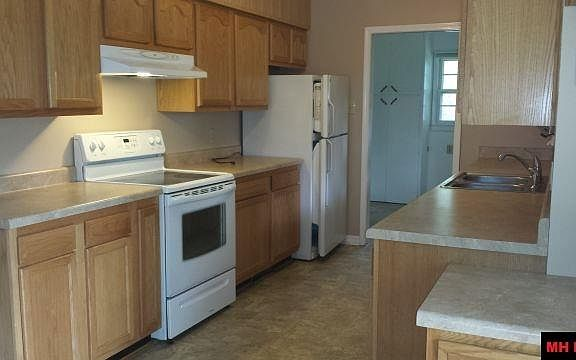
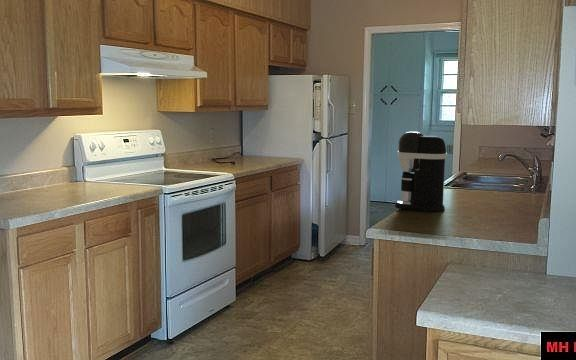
+ coffee maker [394,130,447,213]
